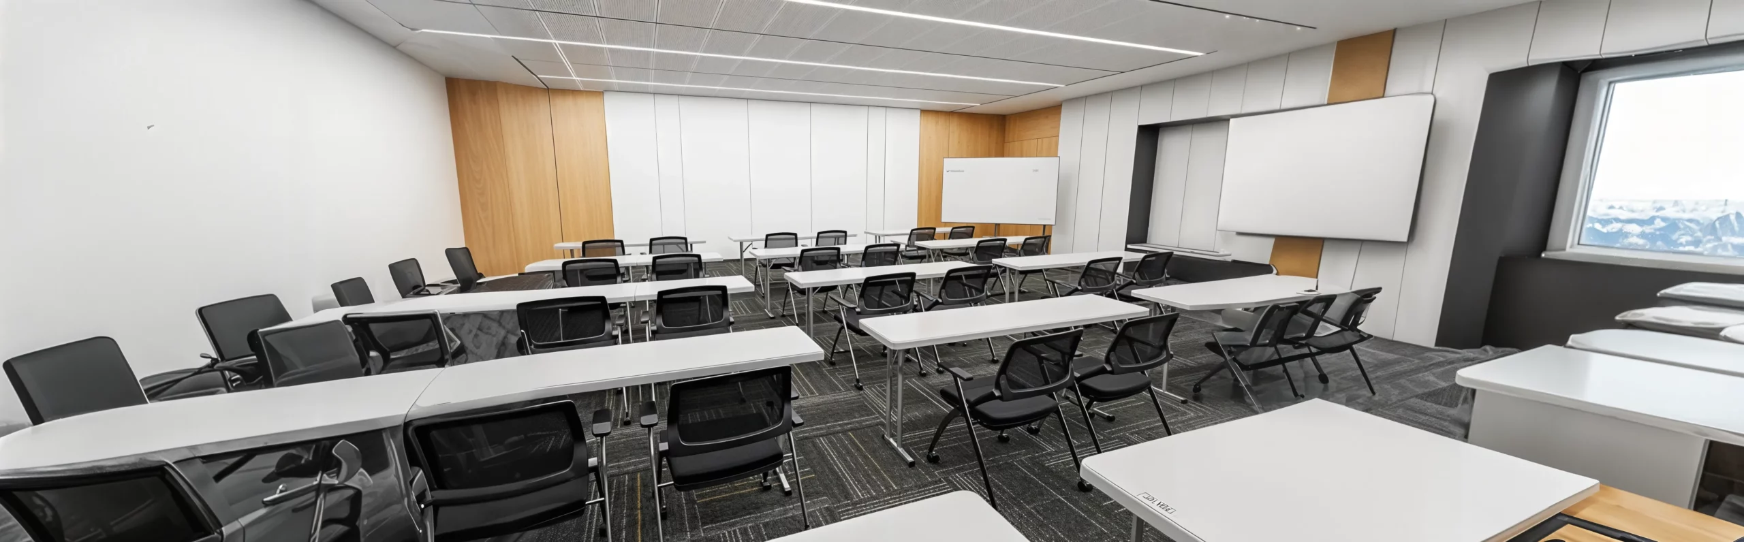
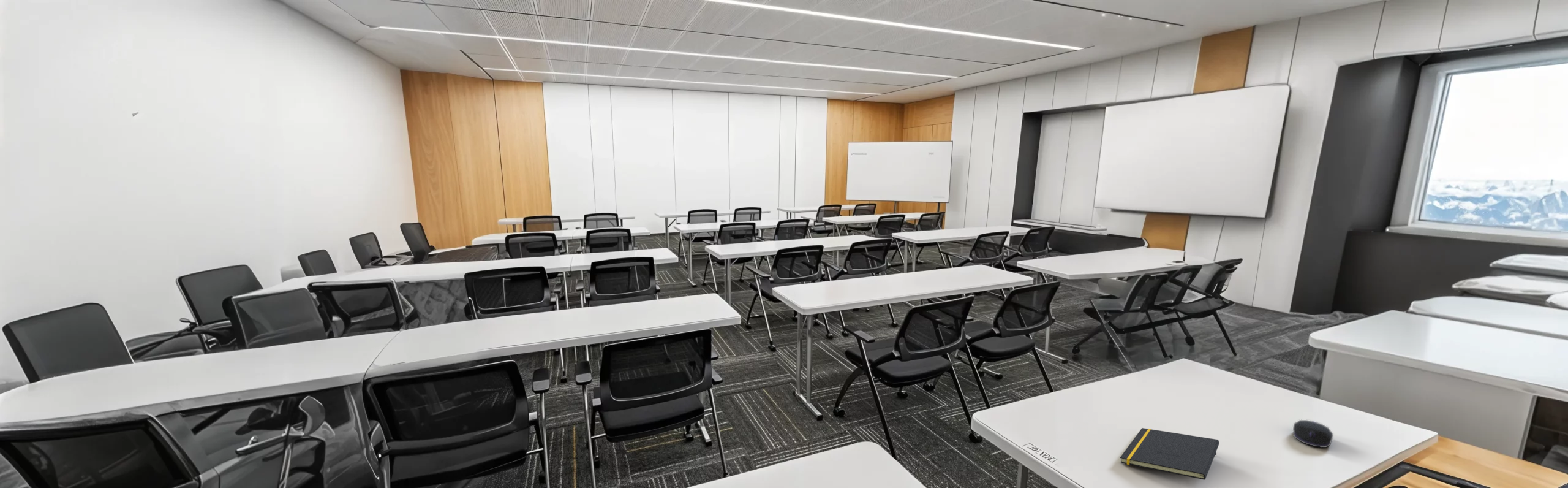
+ notepad [1120,427,1219,481]
+ computer mouse [1292,419,1333,448]
